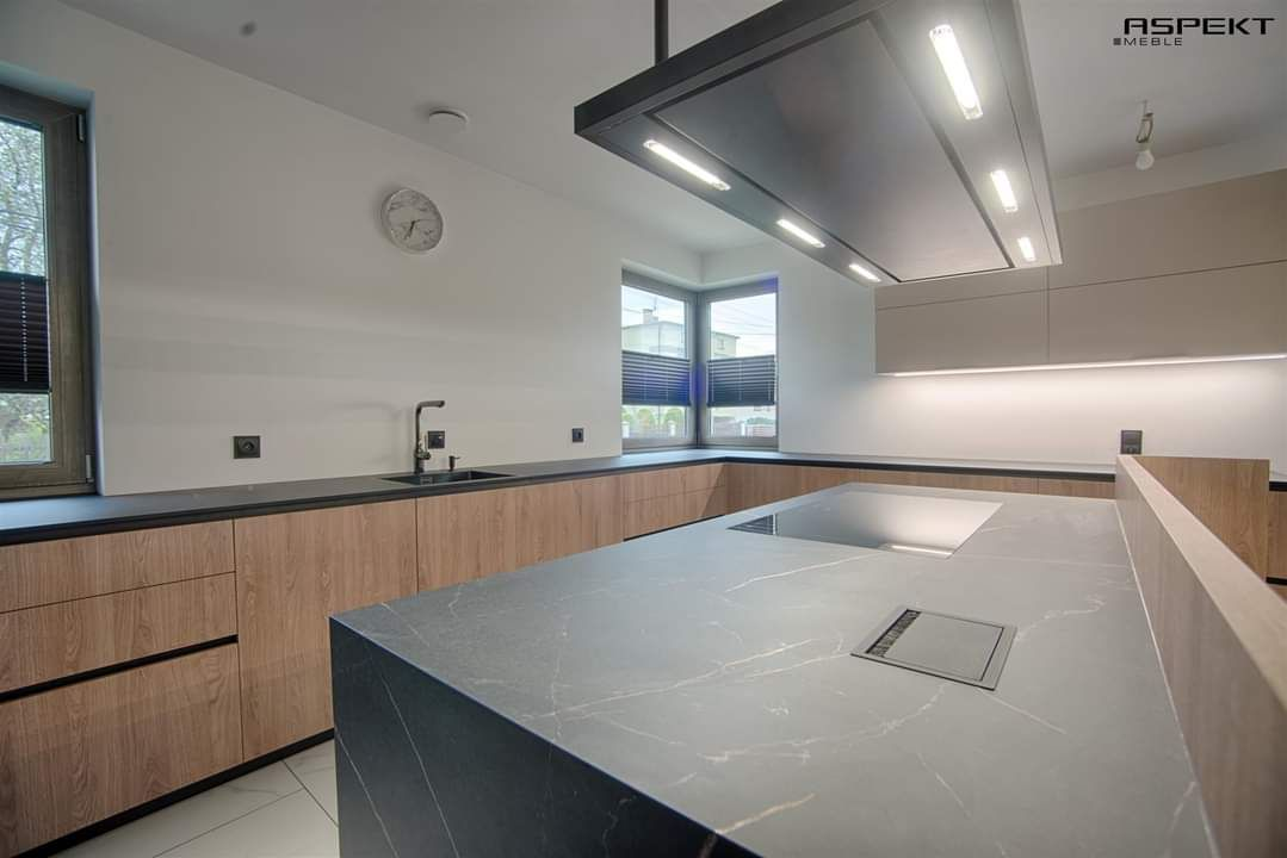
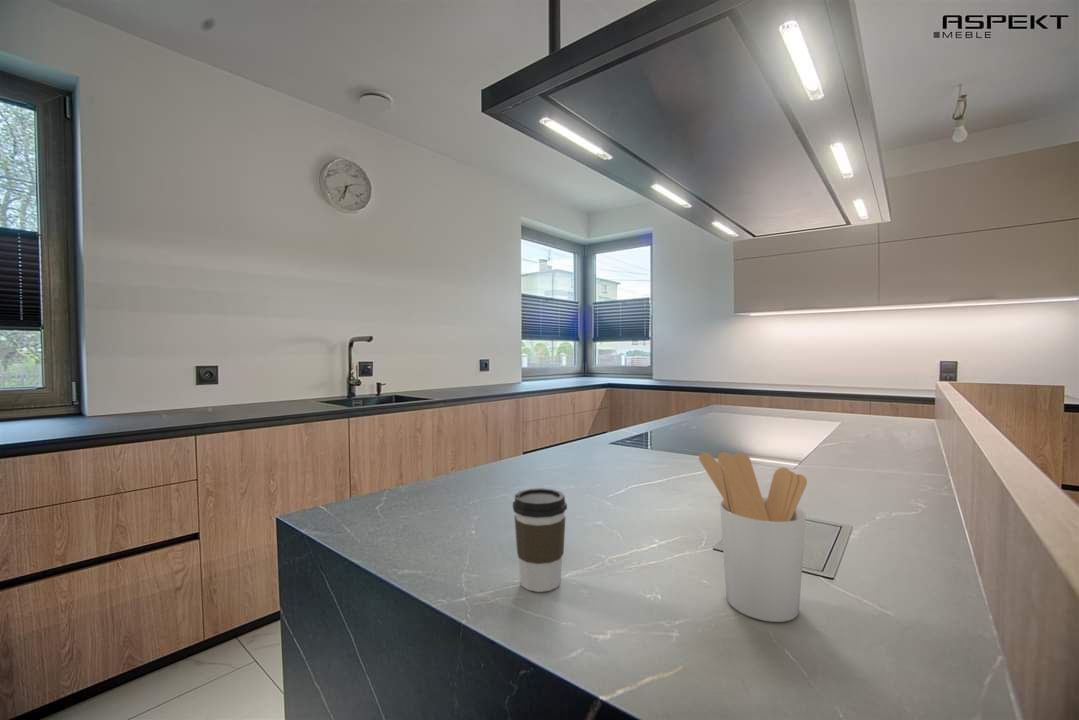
+ utensil holder [698,451,808,623]
+ coffee cup [512,487,568,593]
